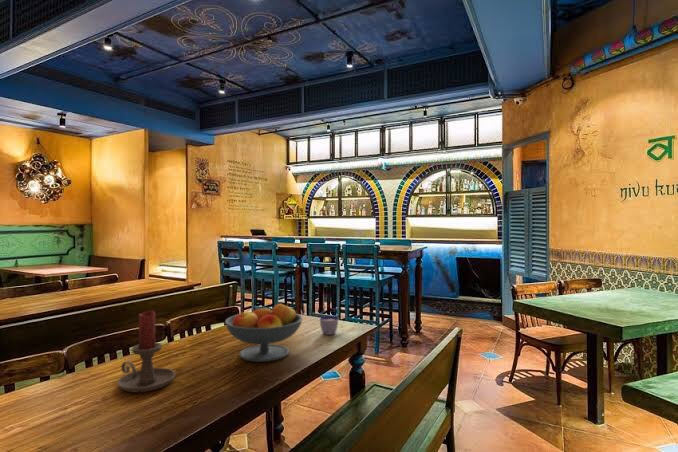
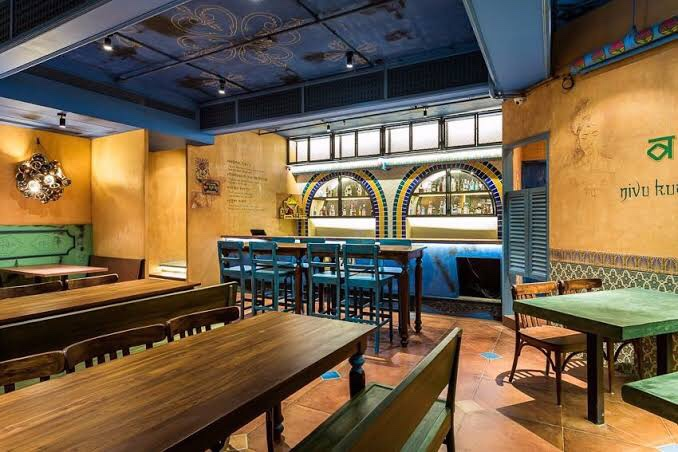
- cup [319,315,339,336]
- fruit bowl [224,302,304,363]
- candle holder [116,309,176,393]
